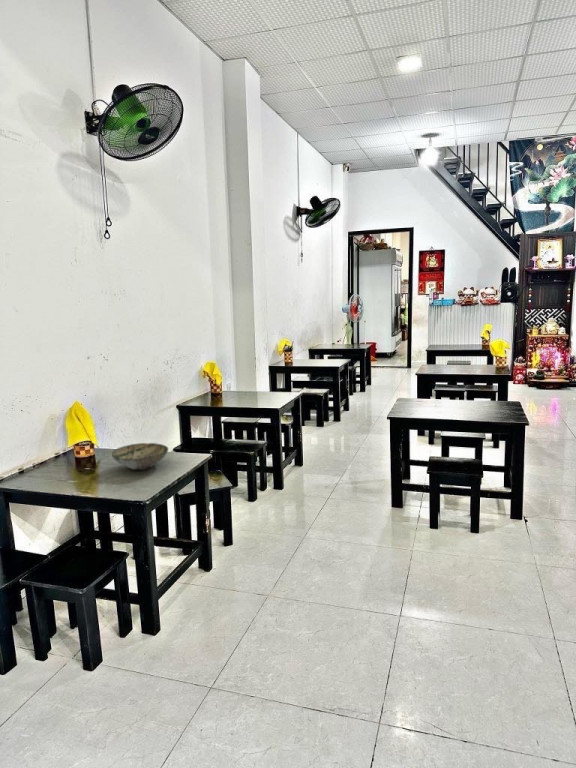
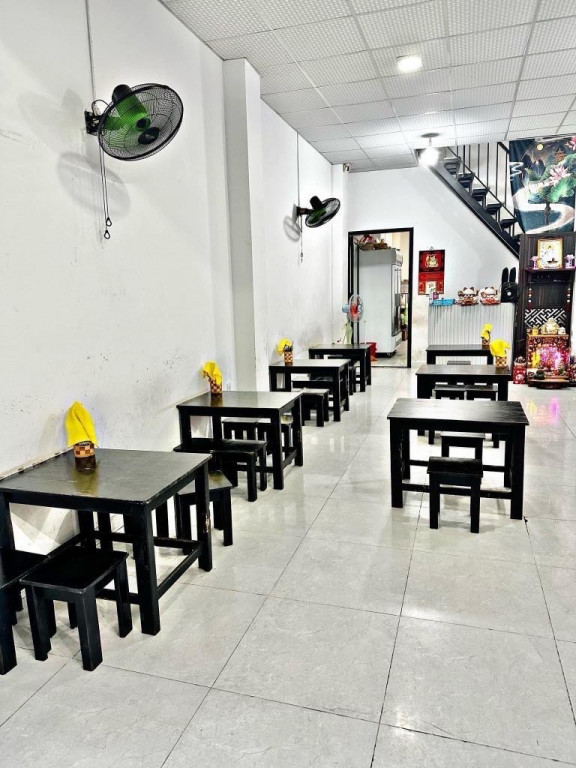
- bowl [111,442,169,471]
